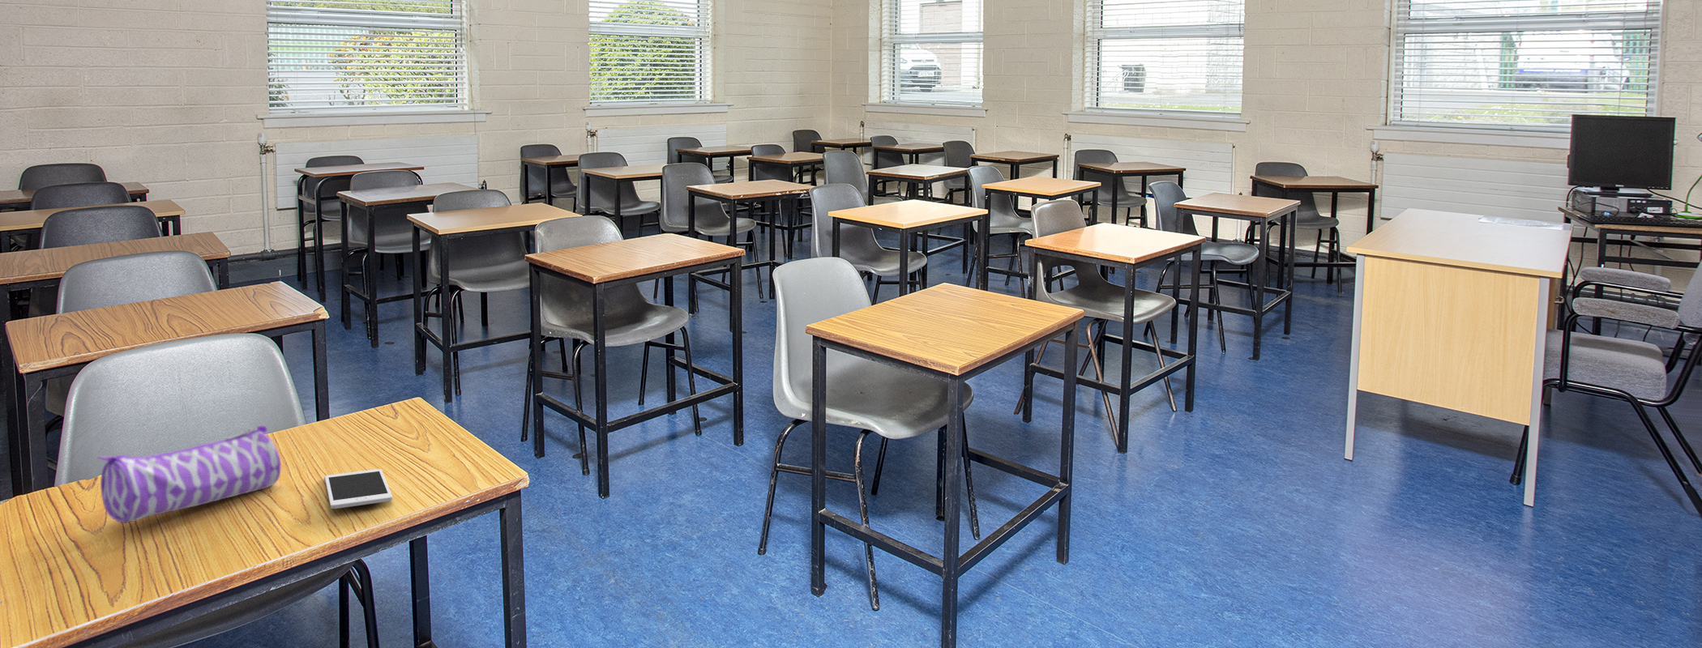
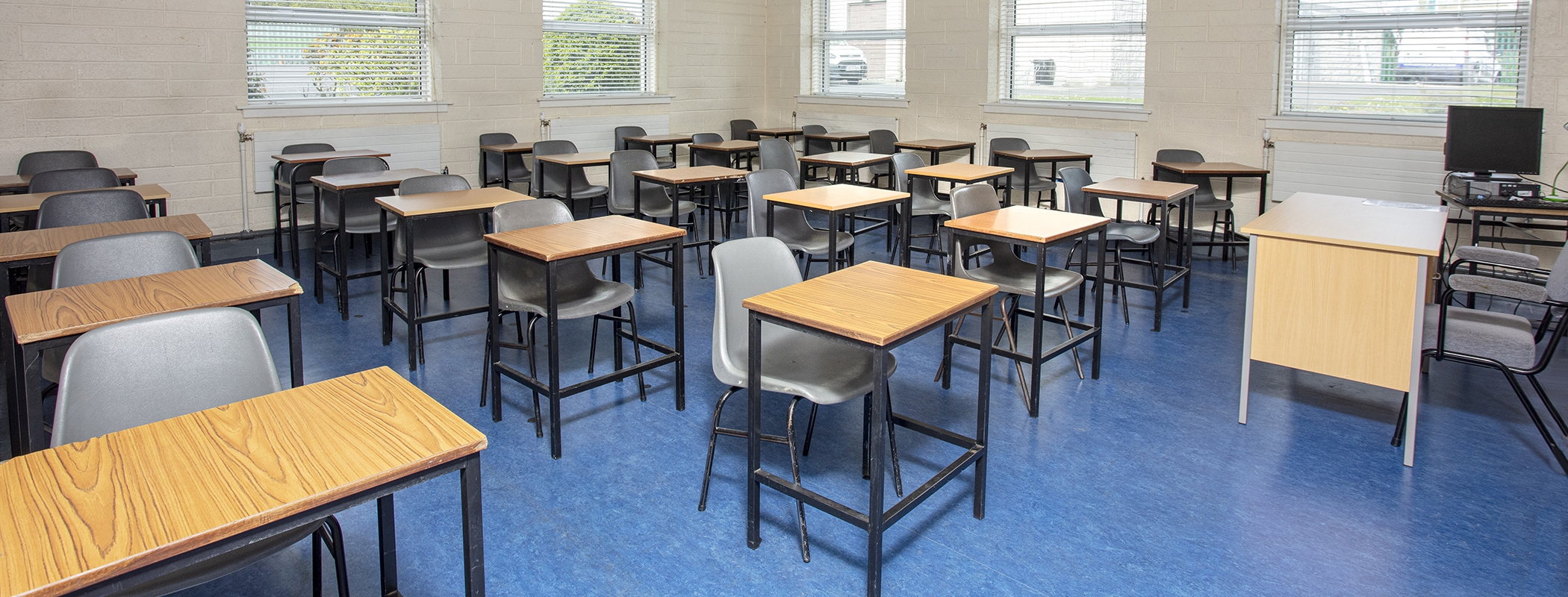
- pencil case [97,424,282,524]
- cell phone [325,468,393,509]
